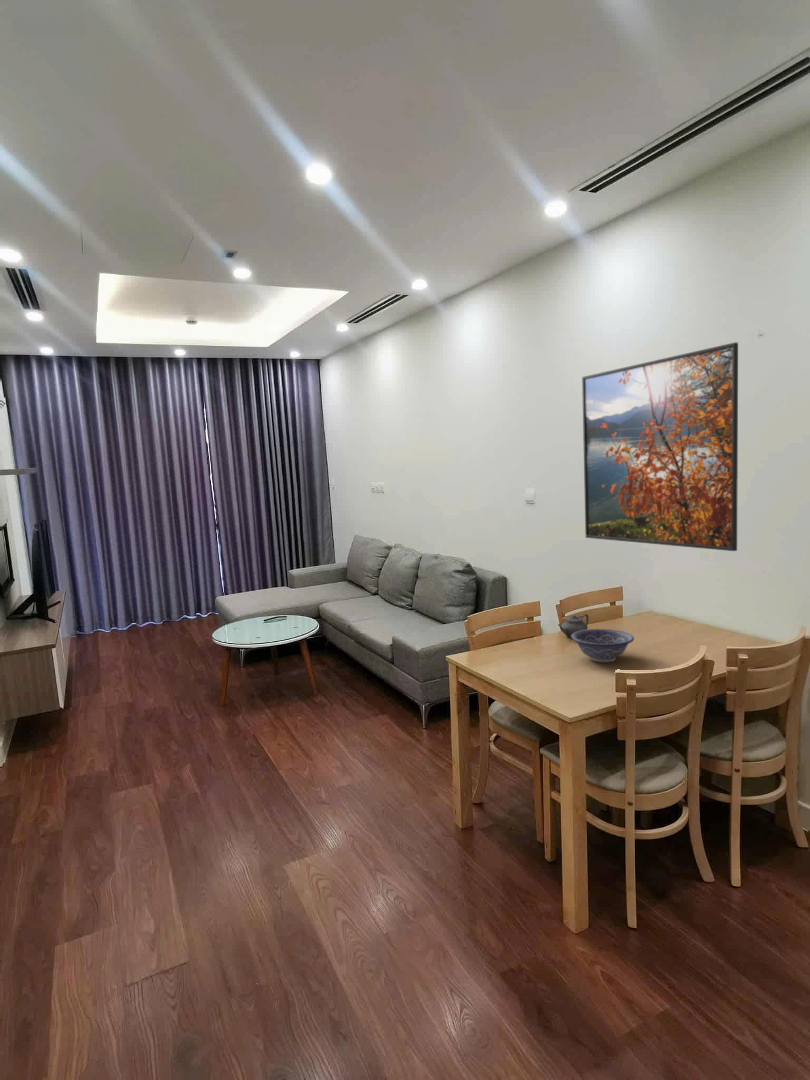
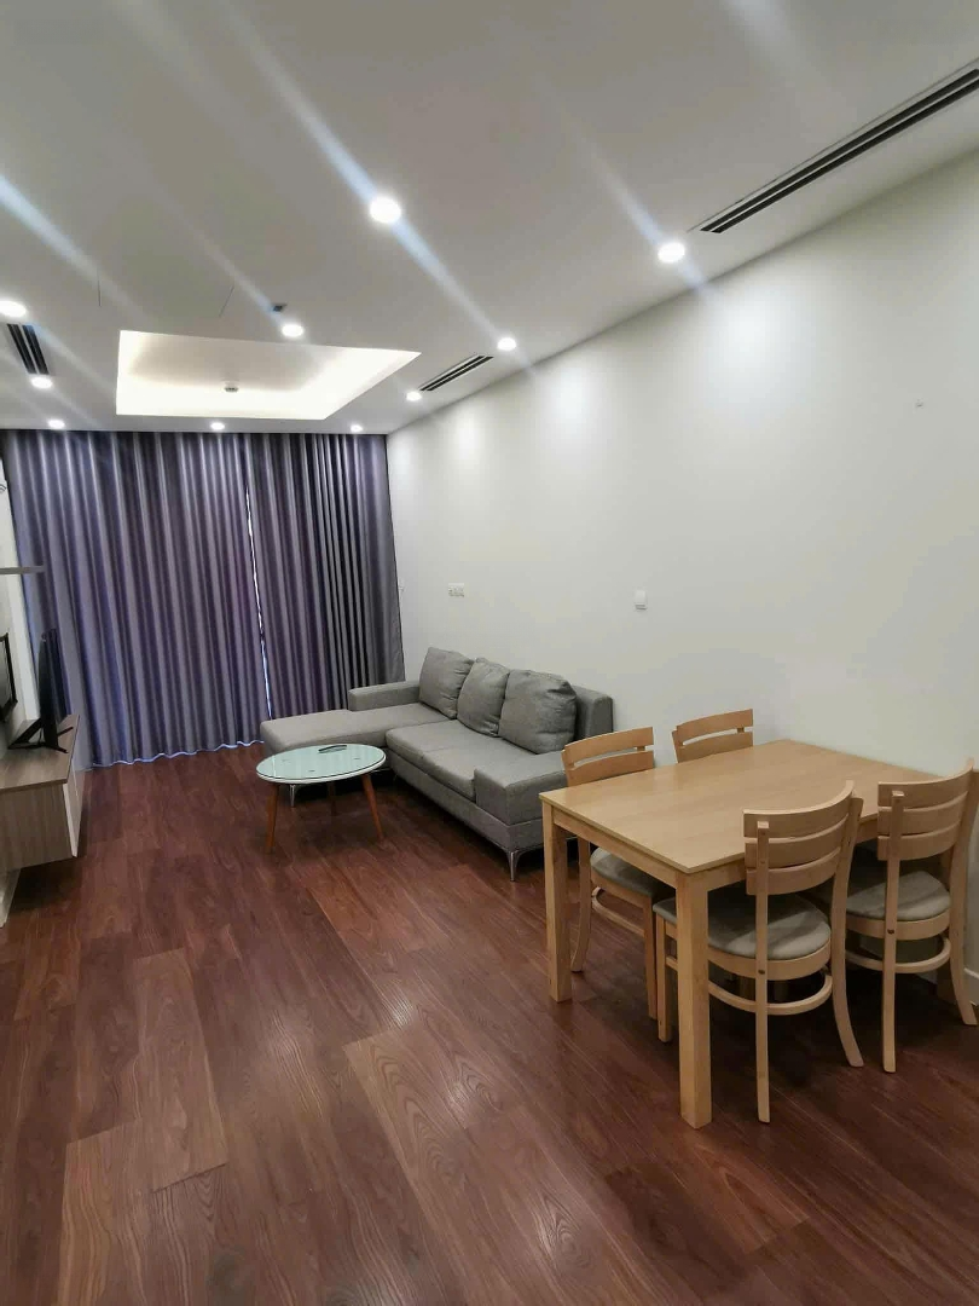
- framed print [581,341,739,552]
- teapot [557,613,589,639]
- decorative bowl [571,628,635,663]
